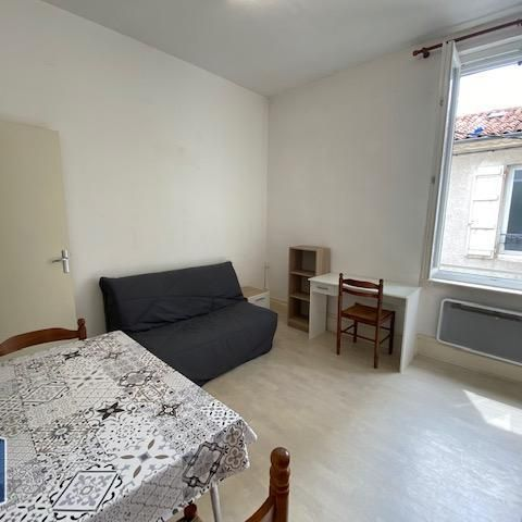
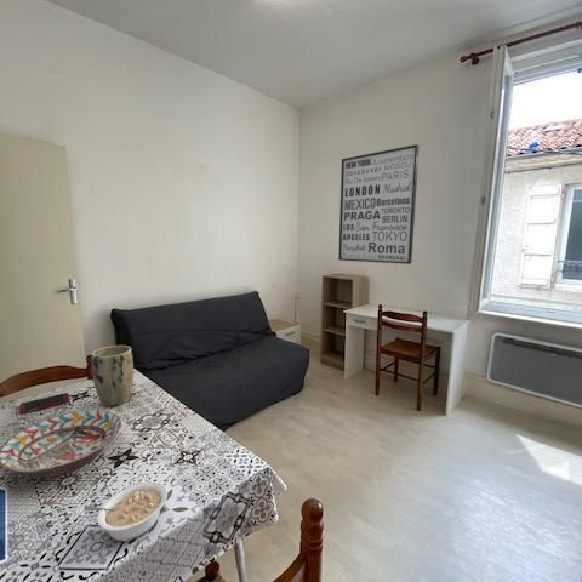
+ wall art [337,143,421,266]
+ cell phone [18,392,70,415]
+ legume [82,480,169,542]
+ decorative bowl [0,409,122,478]
+ plant pot [91,344,135,407]
